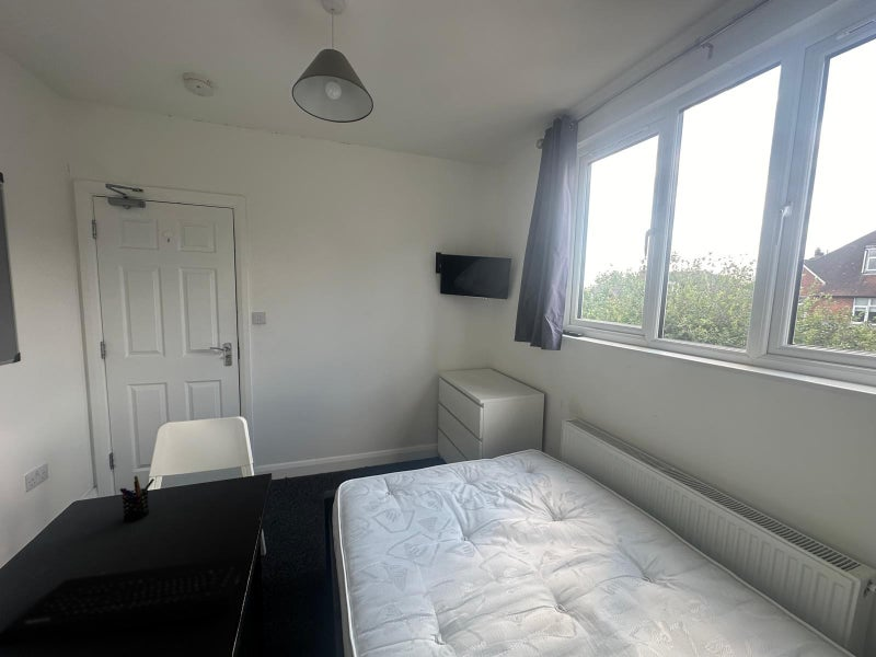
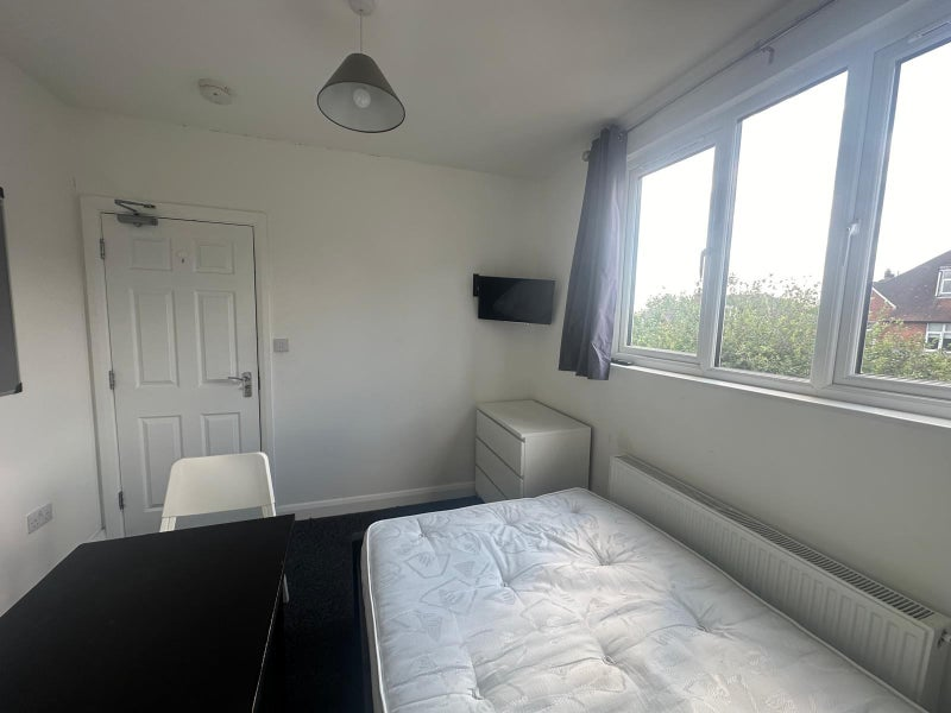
- keyboard [0,555,250,648]
- pen holder [119,475,155,523]
